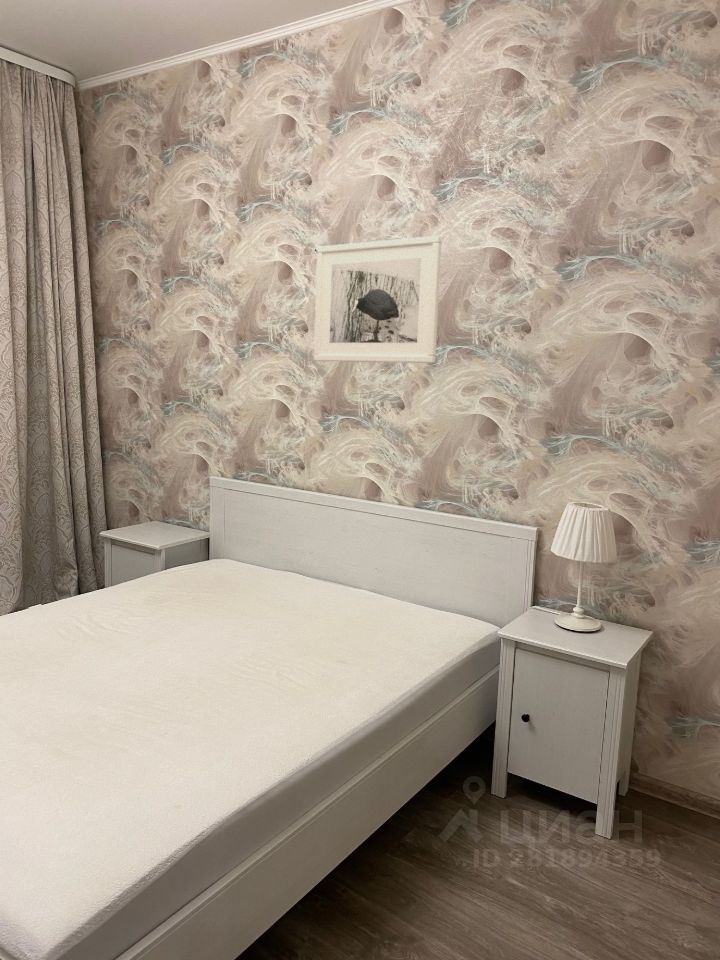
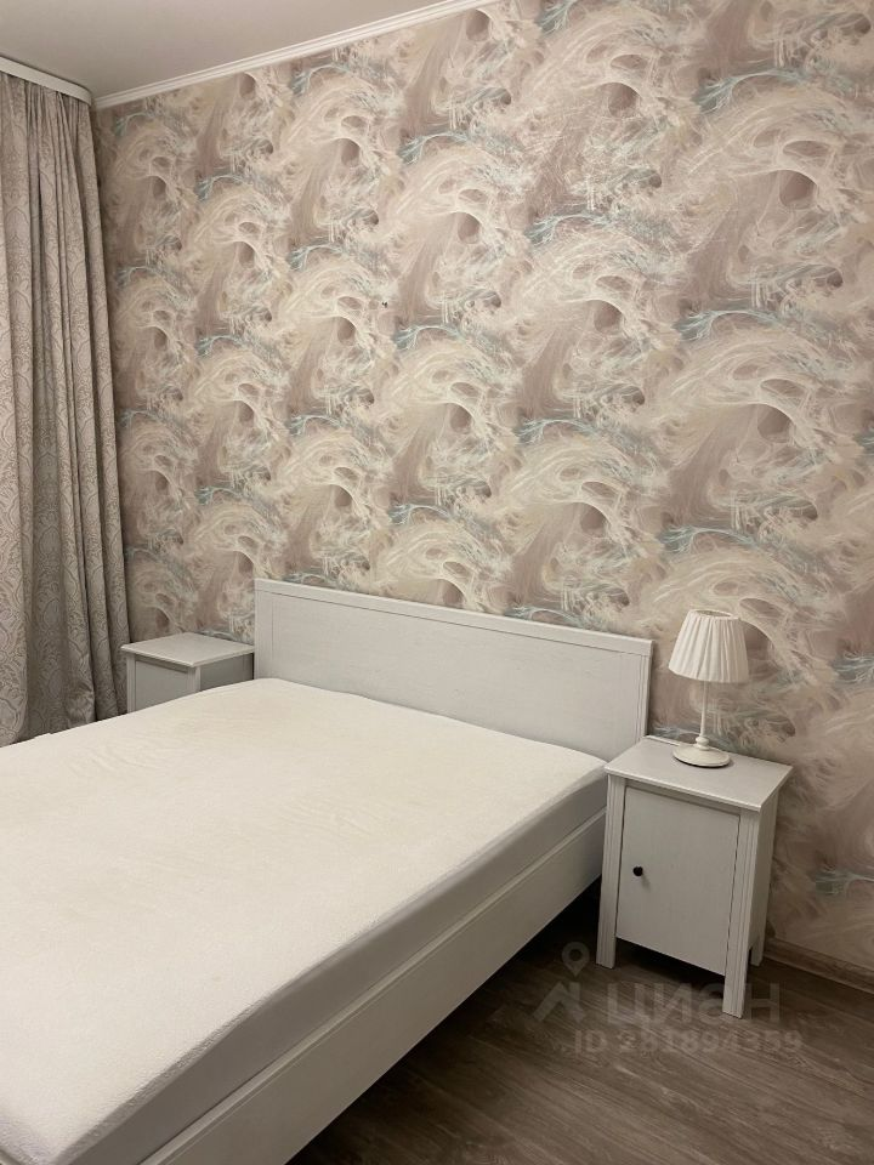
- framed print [313,235,443,364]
